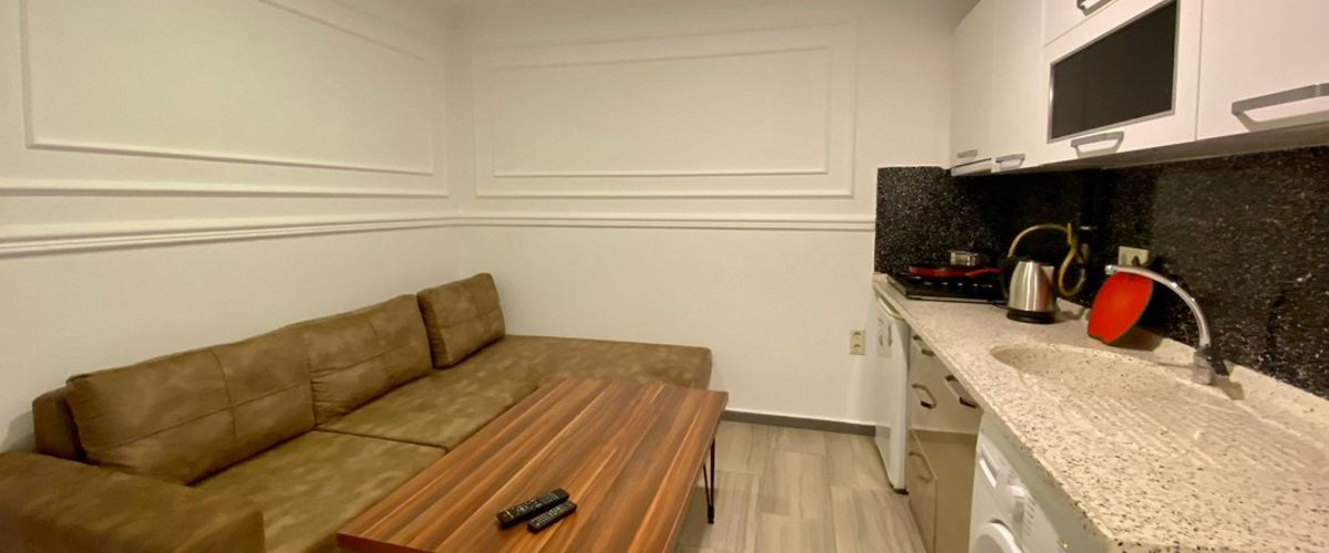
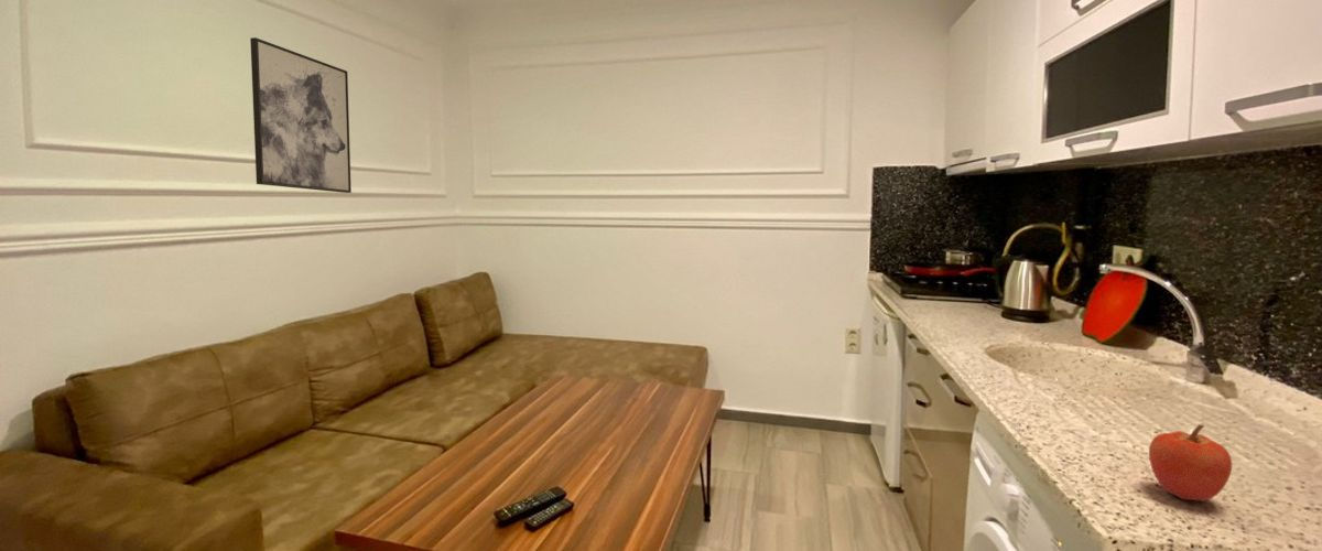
+ wall art [249,36,353,194]
+ apple [1148,423,1233,503]
